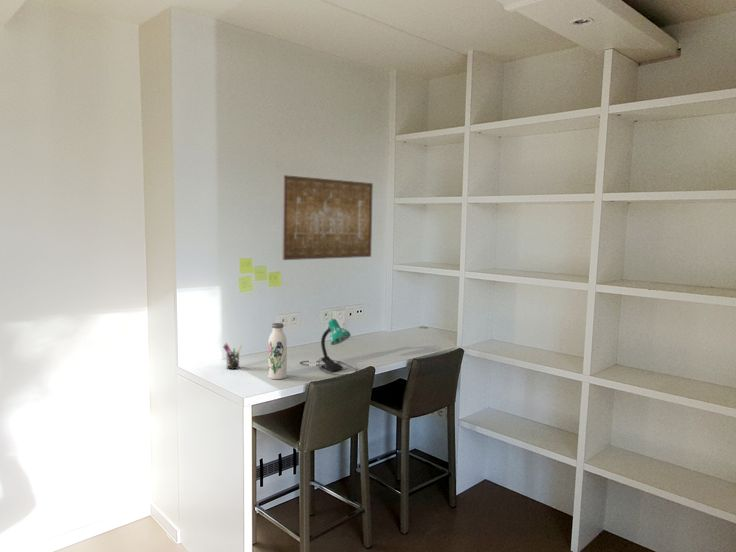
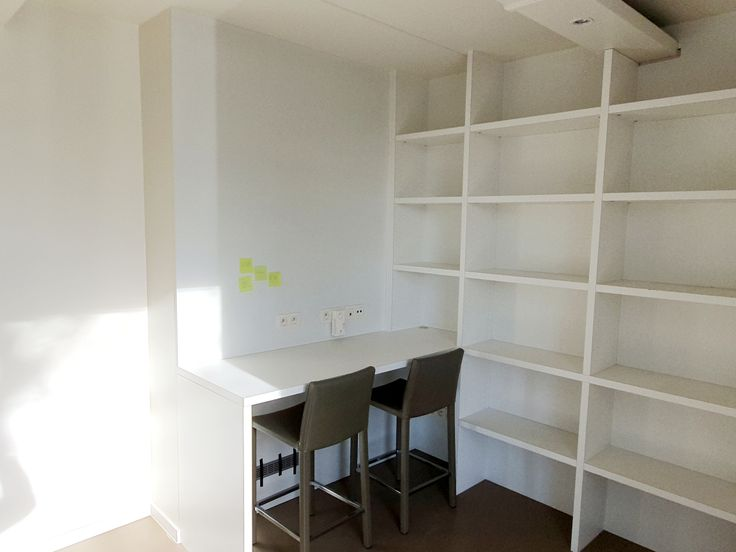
- pen holder [223,342,243,370]
- water bottle [267,322,288,380]
- desk lamp [299,318,358,376]
- wall art [282,174,374,261]
